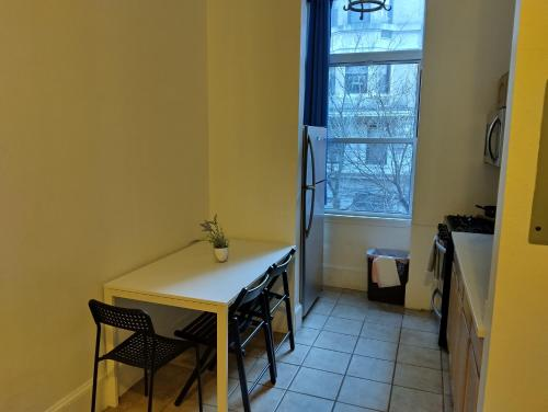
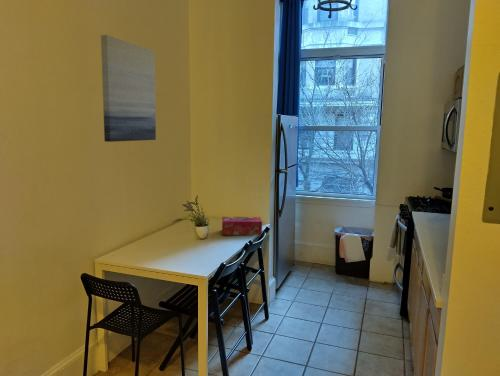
+ wall art [100,34,157,143]
+ tissue box [221,216,263,236]
